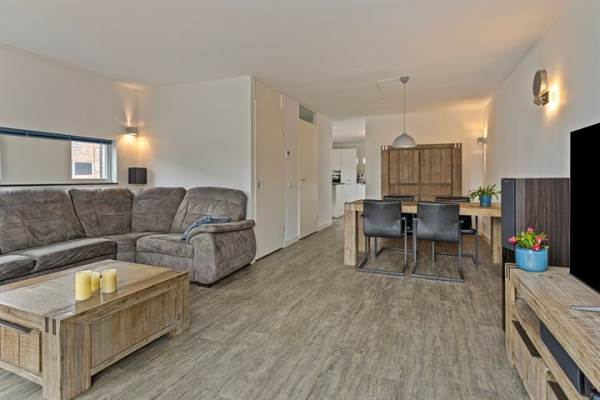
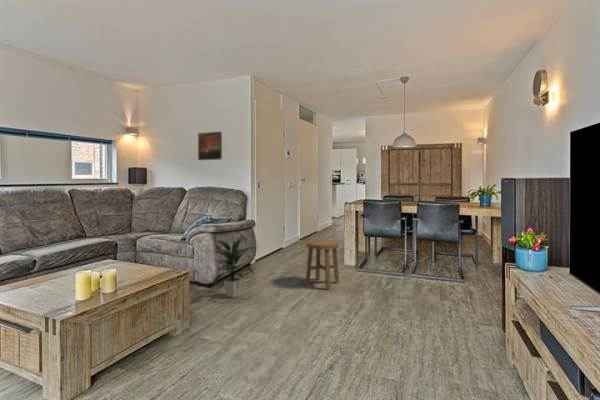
+ indoor plant [211,236,256,299]
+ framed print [197,131,223,161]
+ stool [304,240,340,290]
